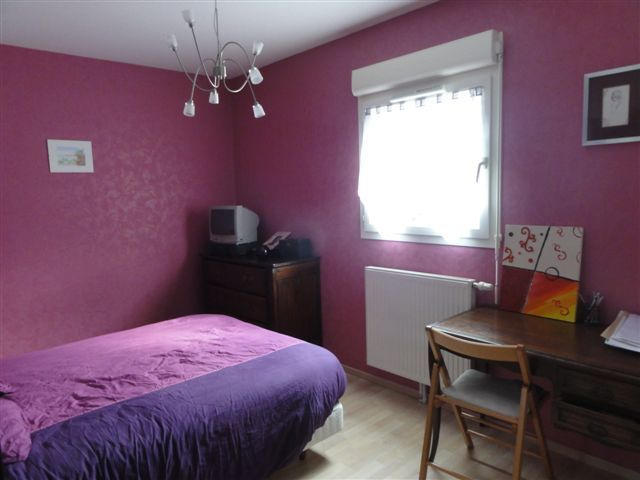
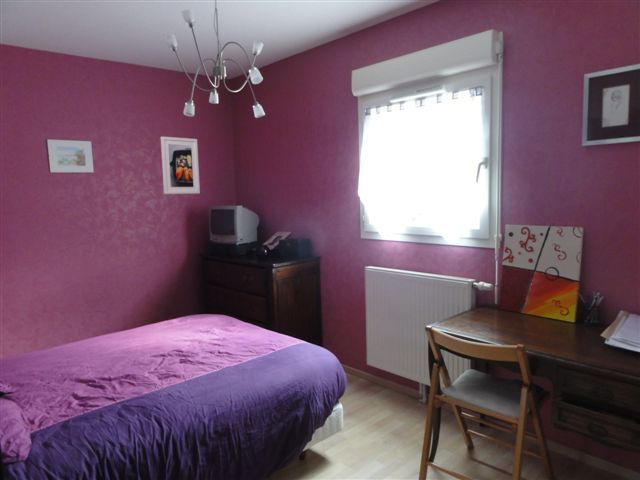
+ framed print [160,136,201,195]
